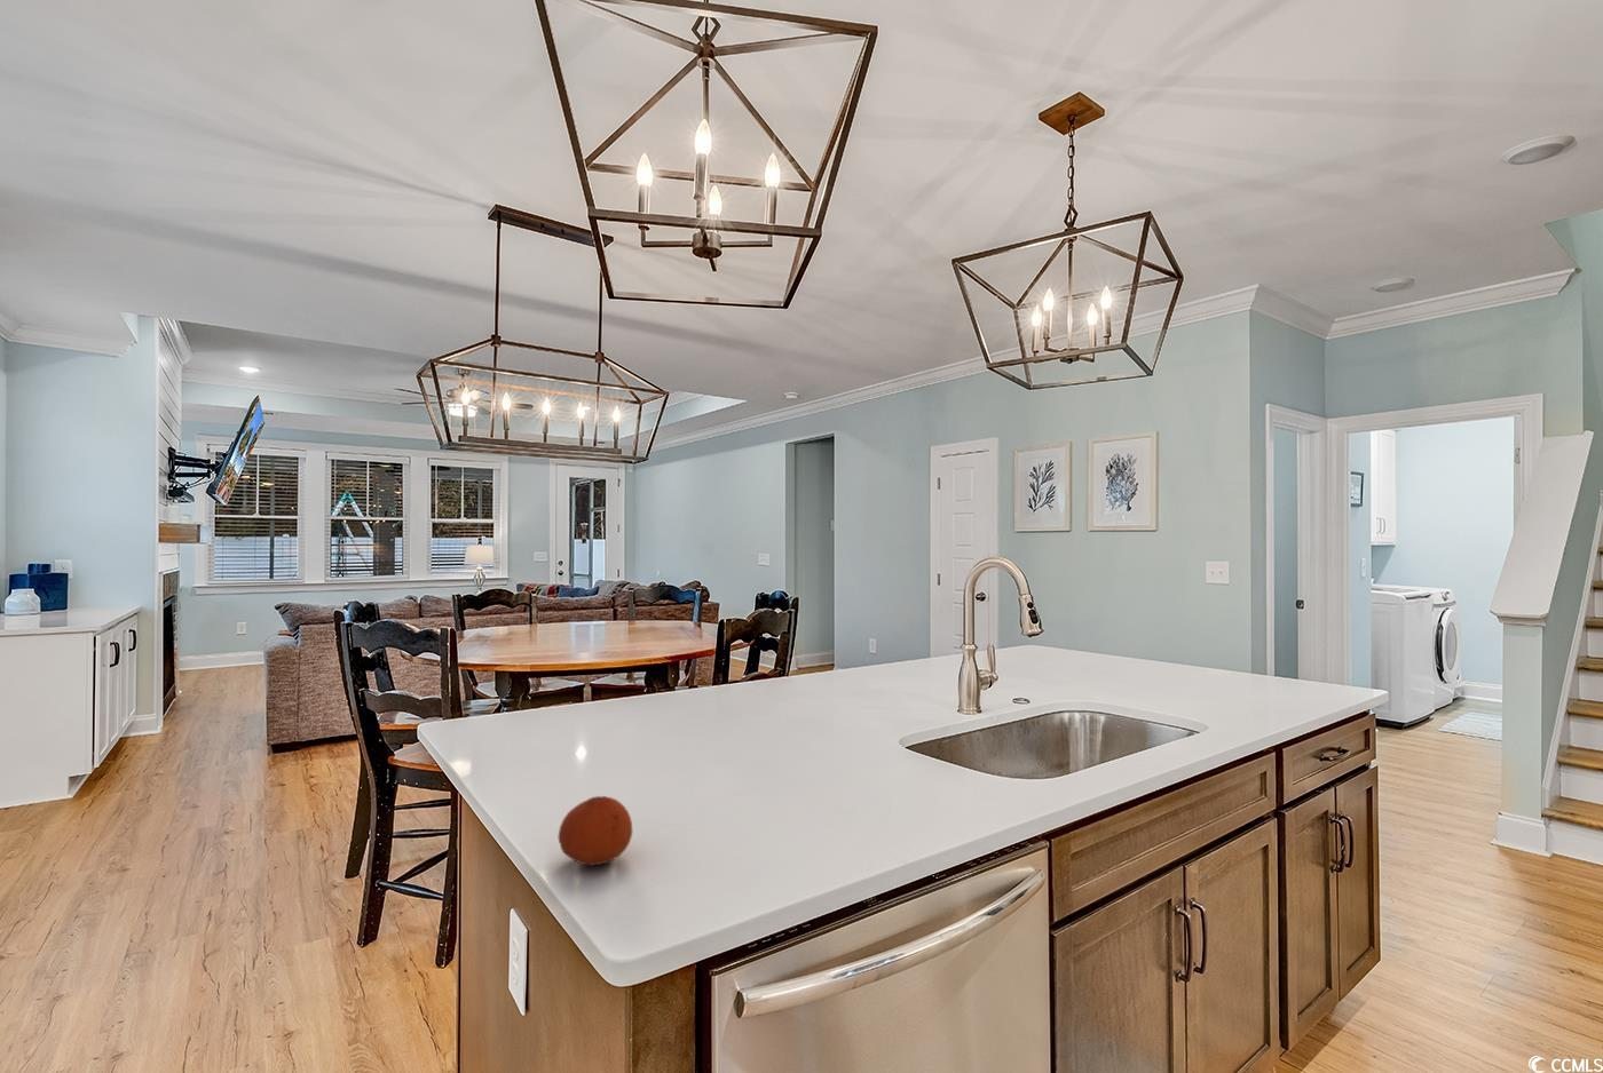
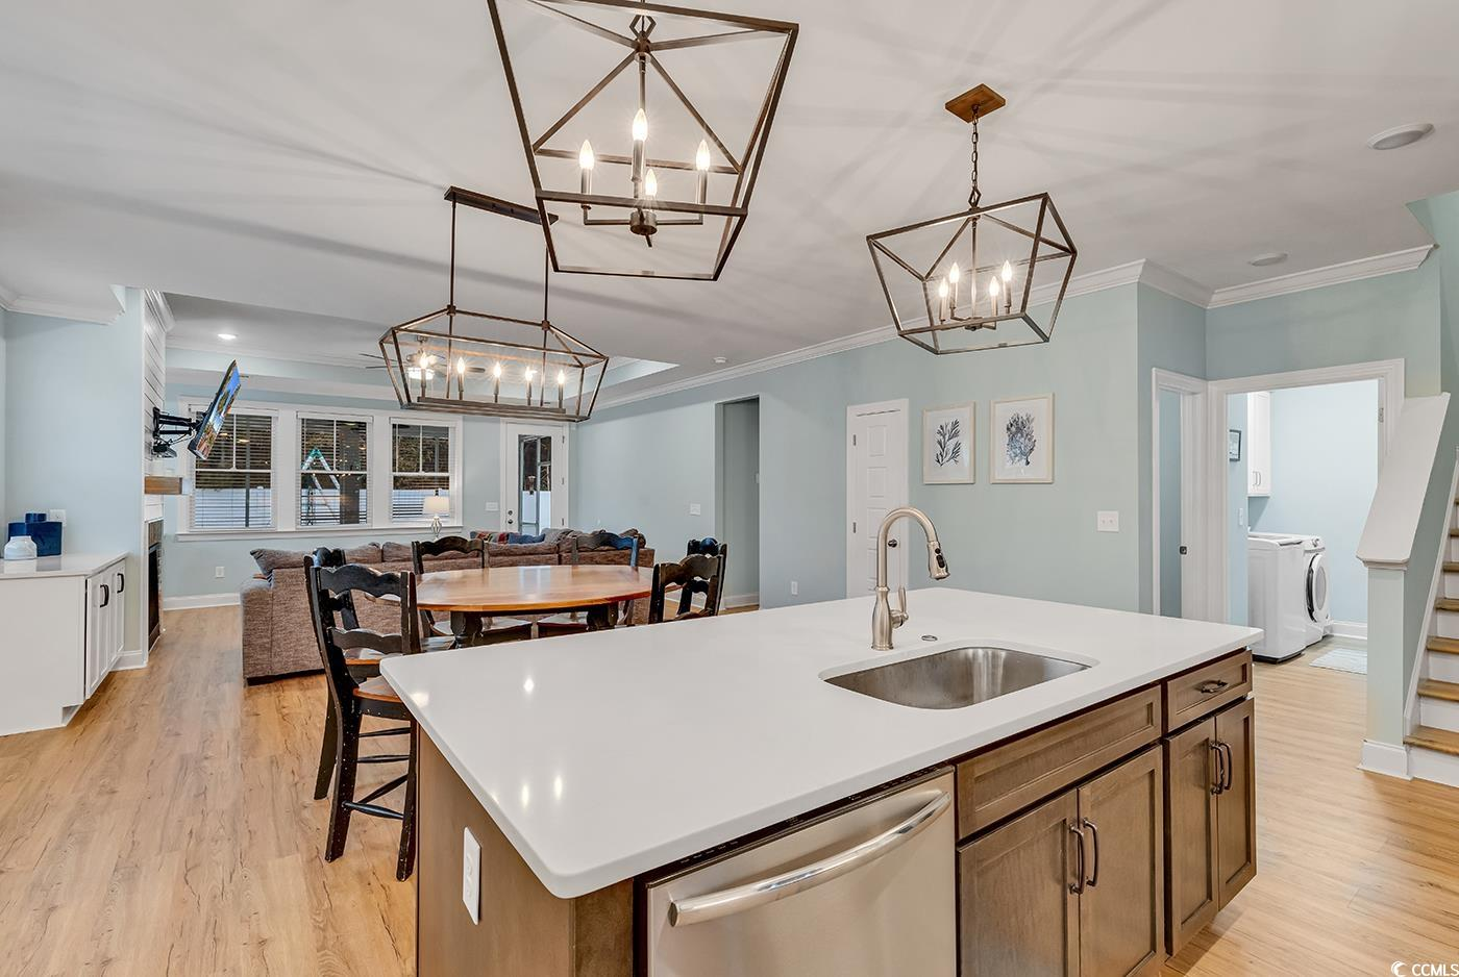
- fruit [557,795,634,867]
